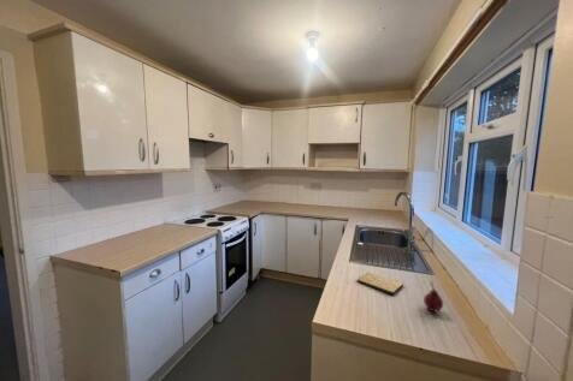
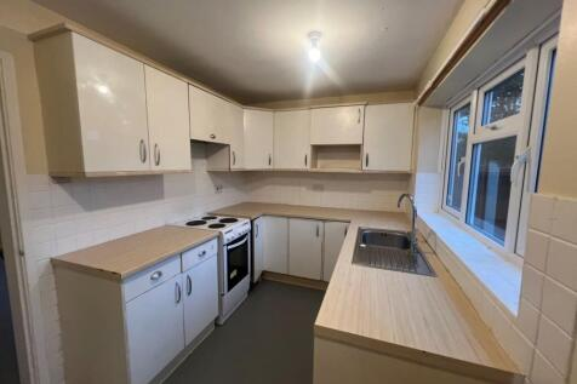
- fruit [423,280,444,312]
- cutting board [356,270,404,296]
